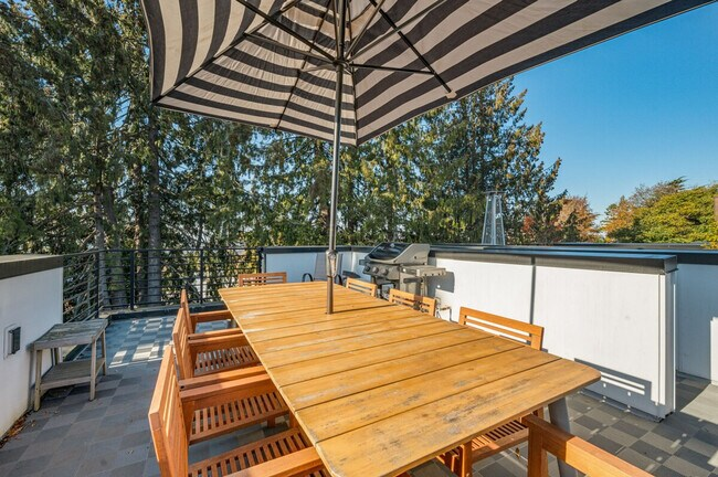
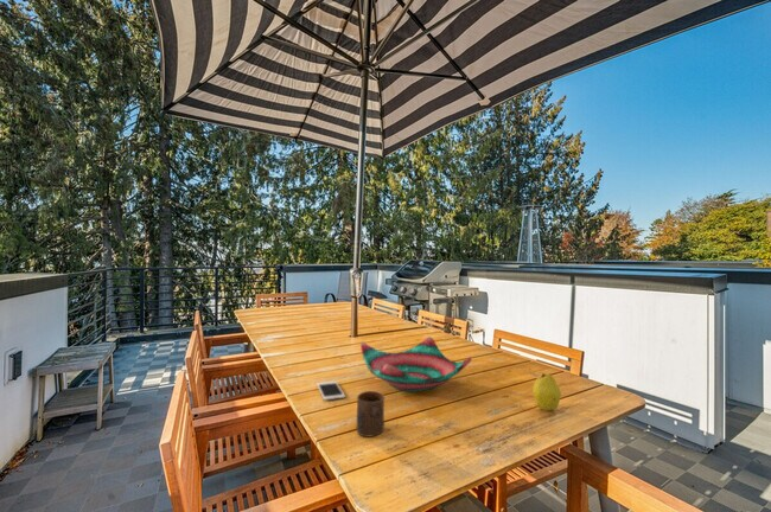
+ cell phone [316,380,346,402]
+ decorative bowl [359,337,473,393]
+ fruit [531,372,562,412]
+ cup [356,390,386,437]
